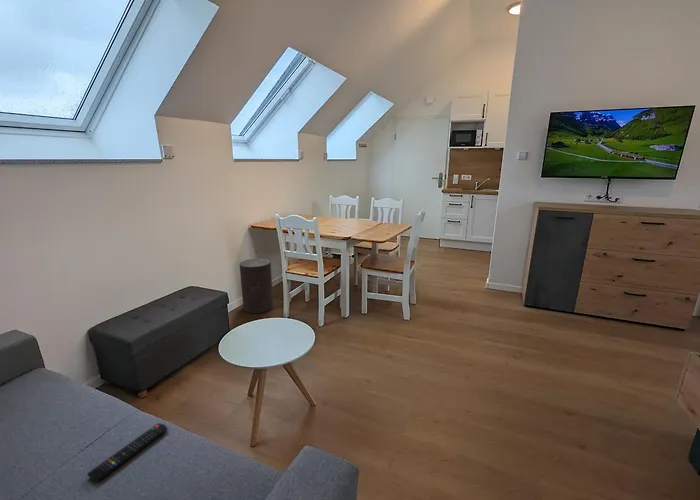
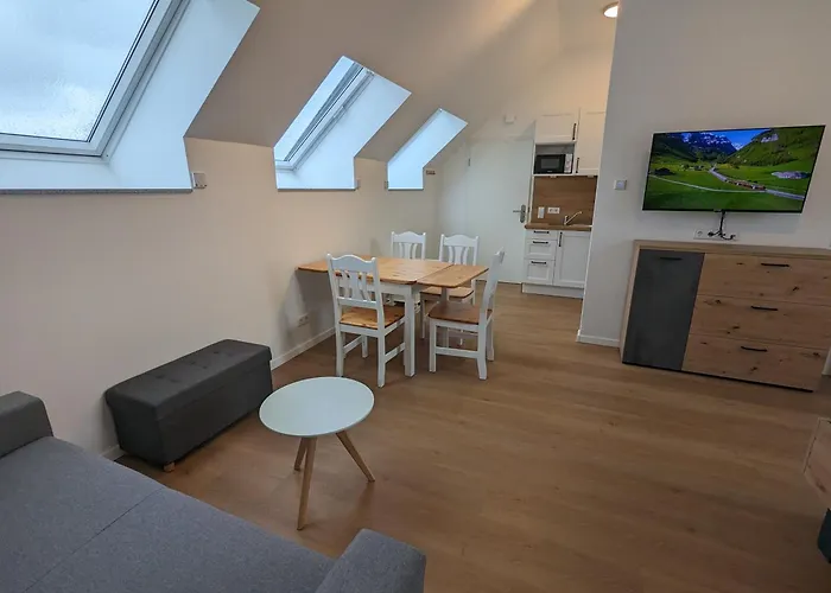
- stool [239,258,274,314]
- remote control [86,422,169,483]
